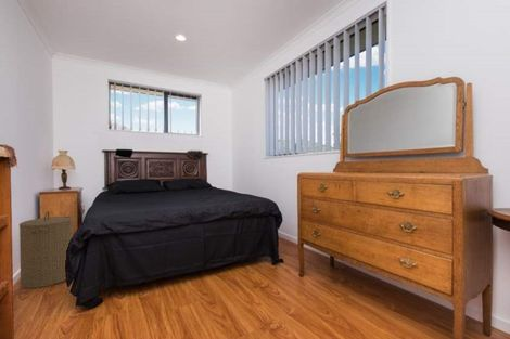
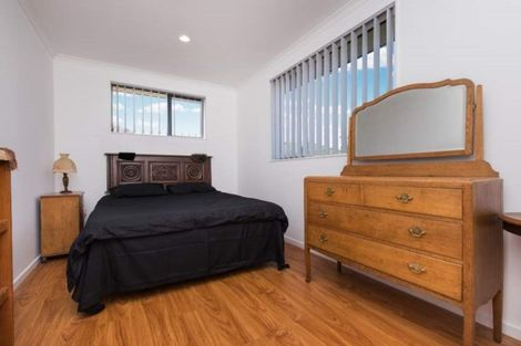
- laundry hamper [18,210,74,289]
